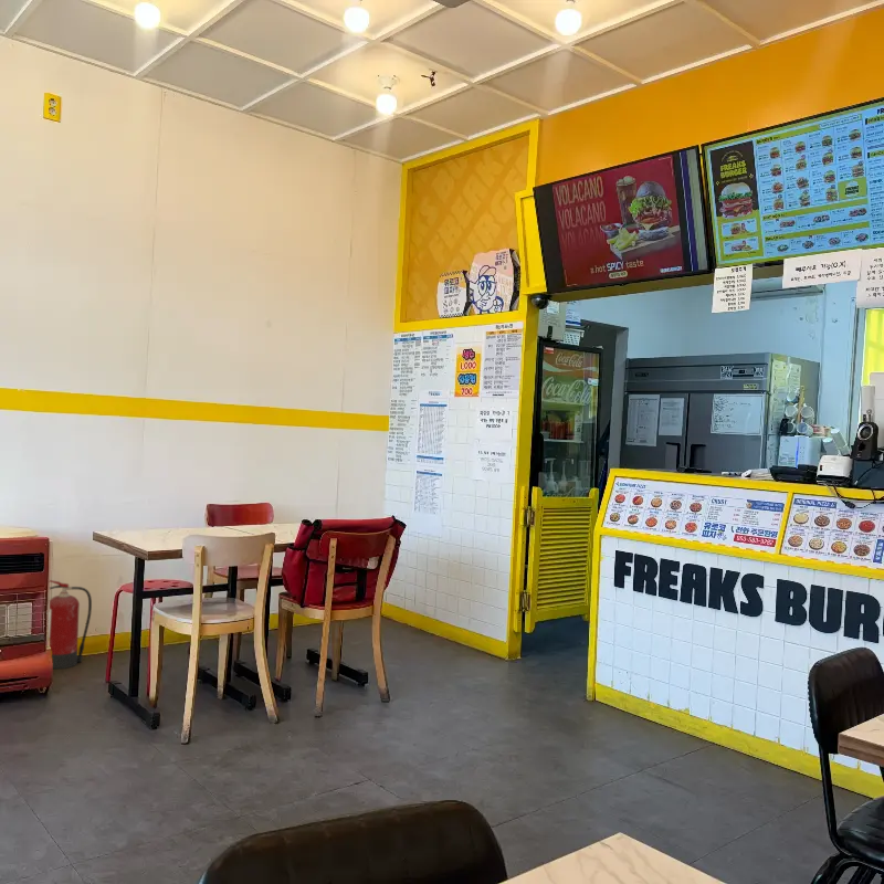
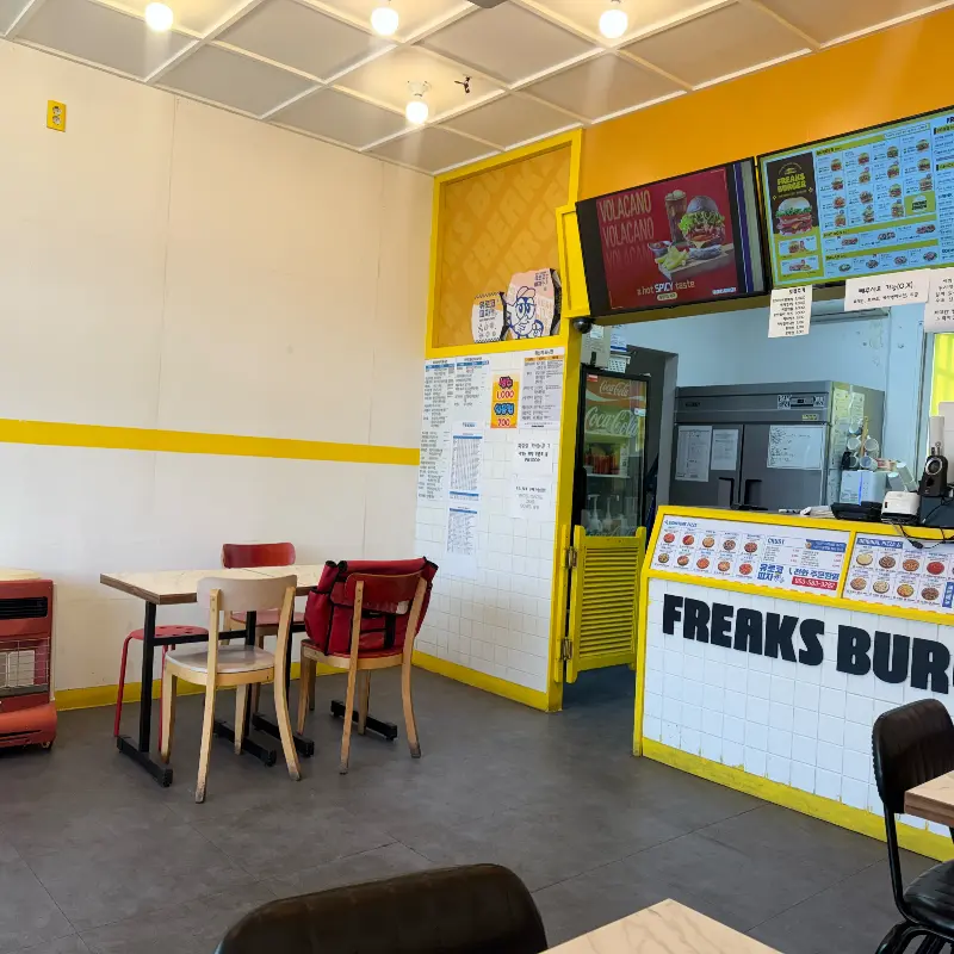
- fire extinguisher [48,579,93,670]
